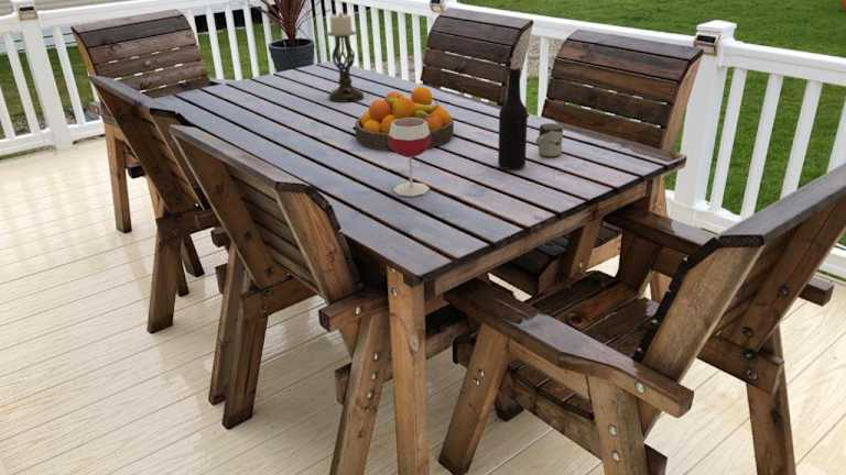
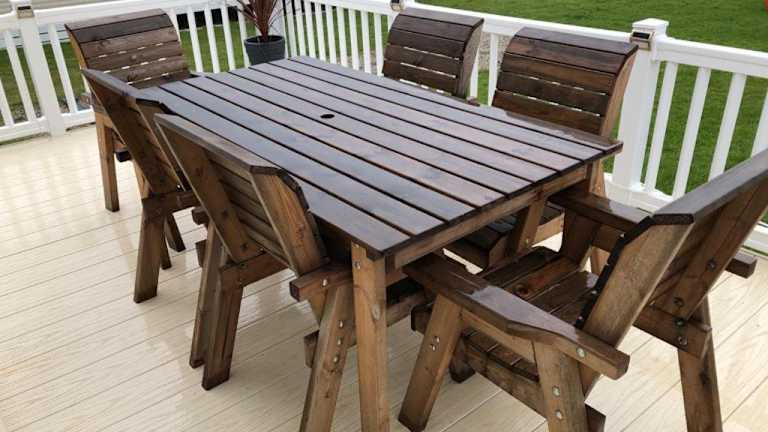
- fruit bowl [354,86,455,151]
- wineglass [389,118,431,198]
- cup [535,122,564,158]
- candle holder [325,11,365,103]
- bottle [497,66,529,170]
